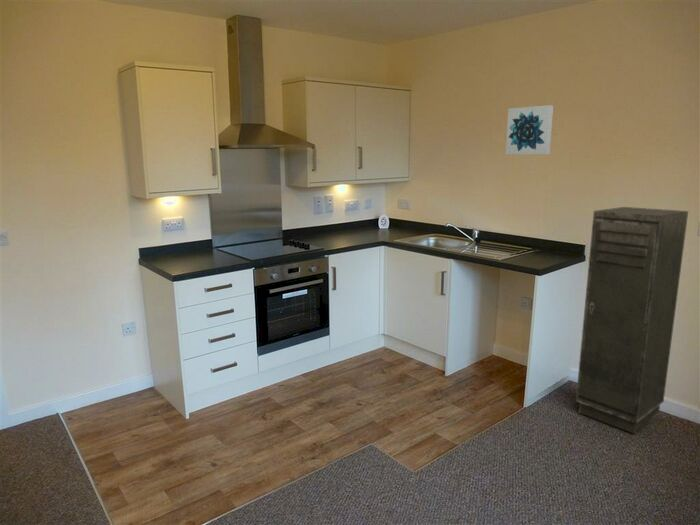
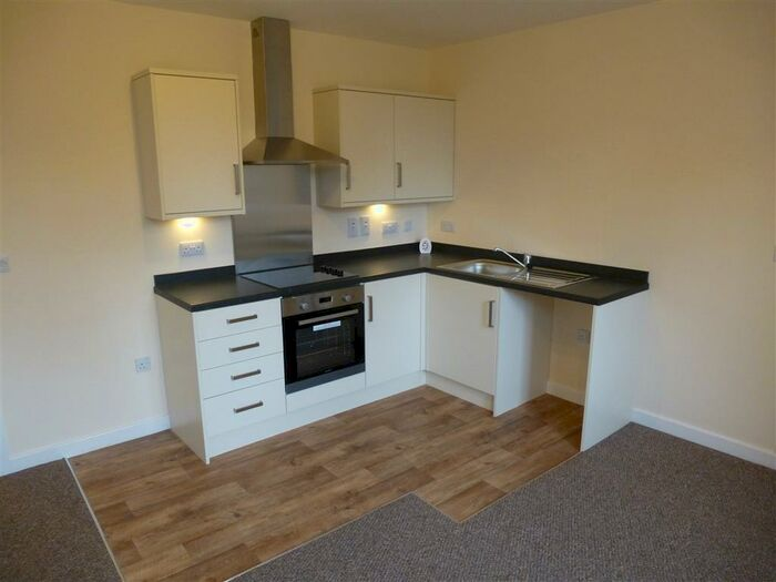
- wall art [505,104,554,156]
- storage cabinet [575,206,689,434]
